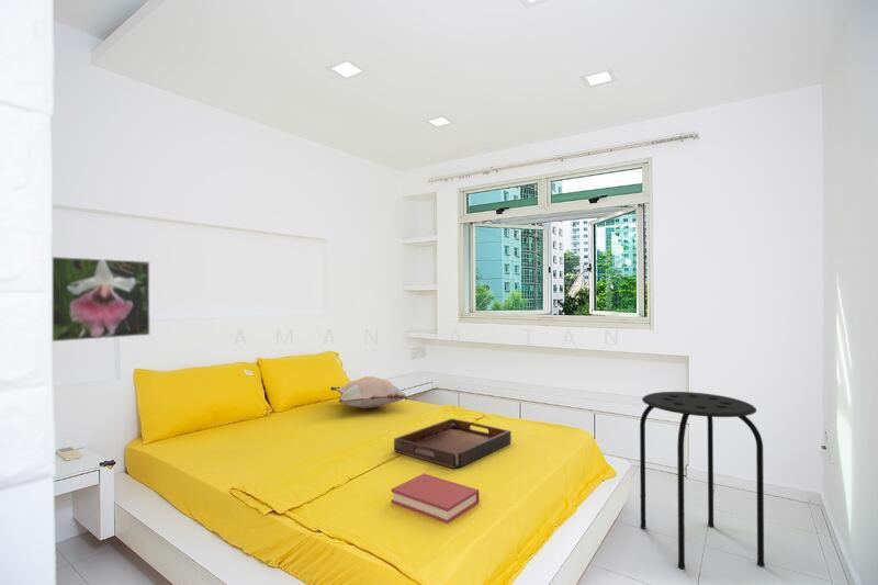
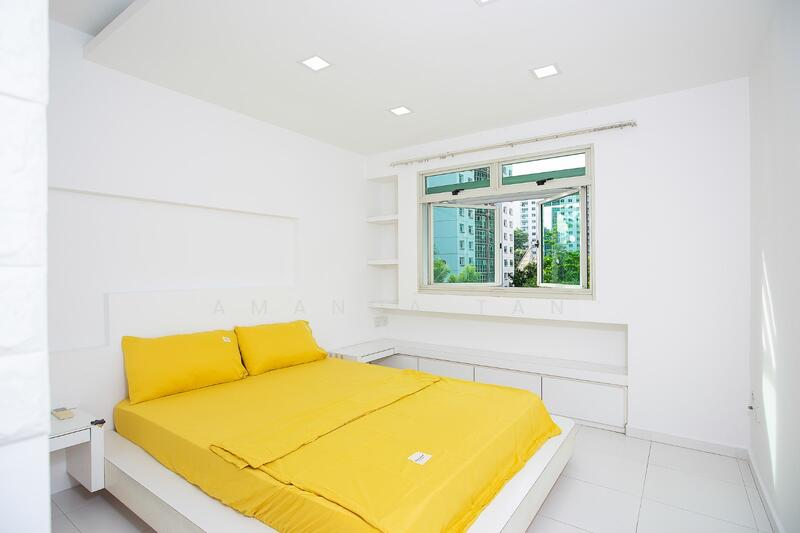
- decorative pillow [330,375,408,409]
- hardback book [390,472,481,525]
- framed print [52,256,151,342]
- stool [639,391,766,571]
- serving tray [393,417,513,470]
